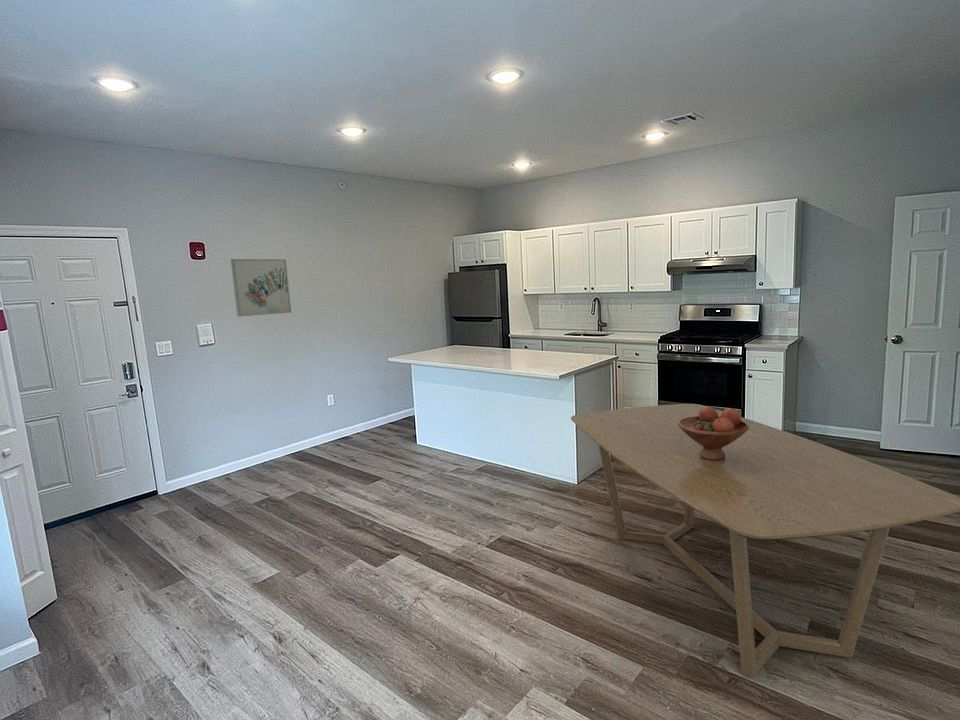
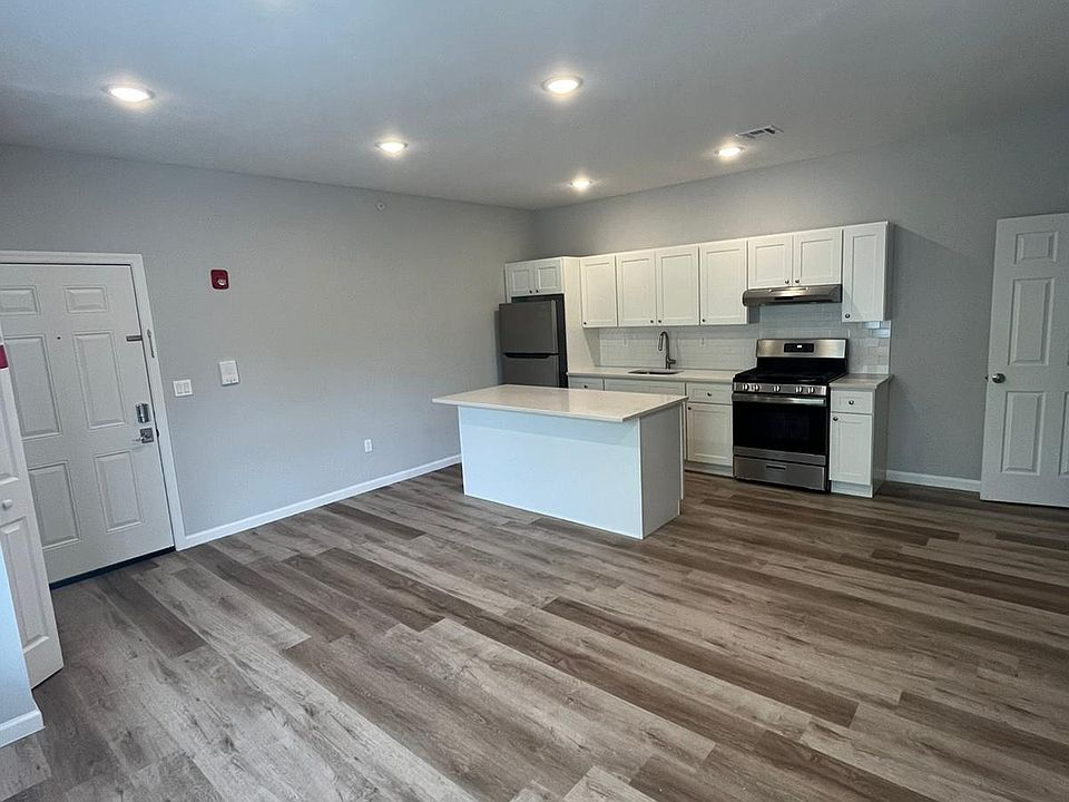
- dining table [570,403,960,678]
- wall art [230,258,292,318]
- fruit bowl [678,406,749,460]
